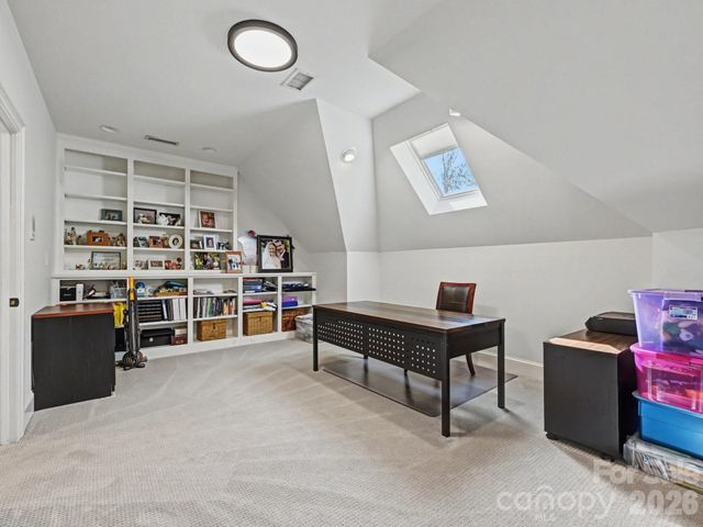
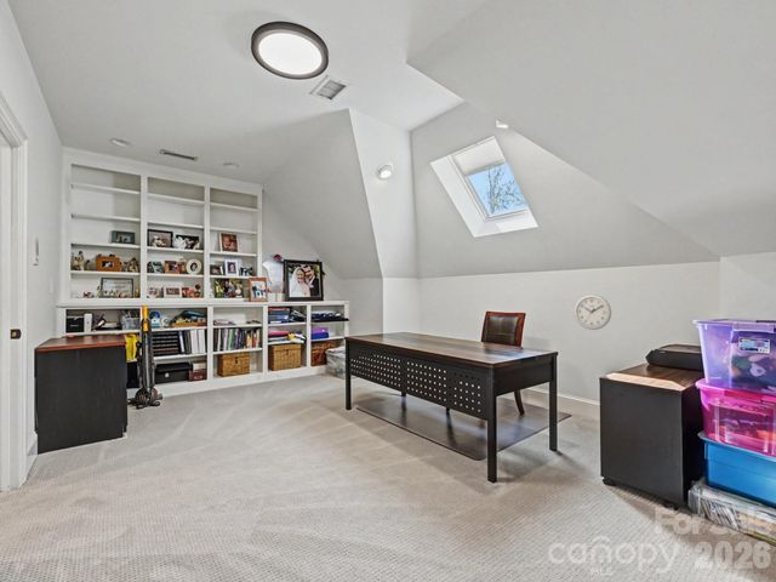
+ wall clock [574,293,612,331]
